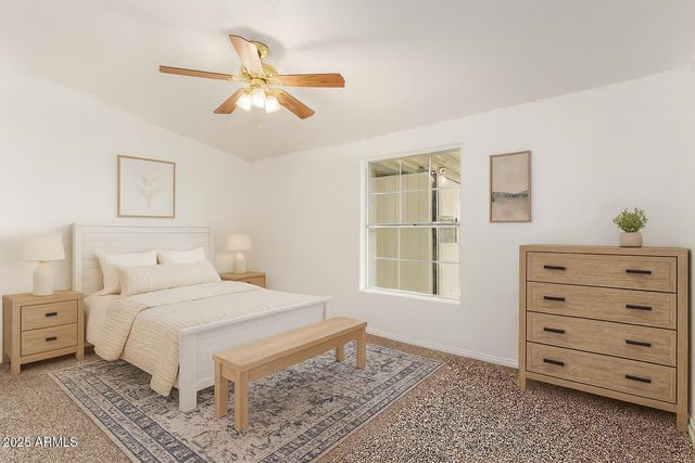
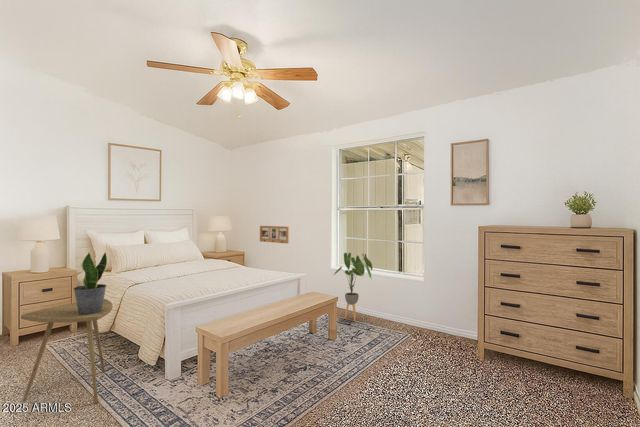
+ house plant [332,252,373,322]
+ side table [20,298,114,405]
+ picture frame [259,225,290,244]
+ potted plant [73,251,108,315]
